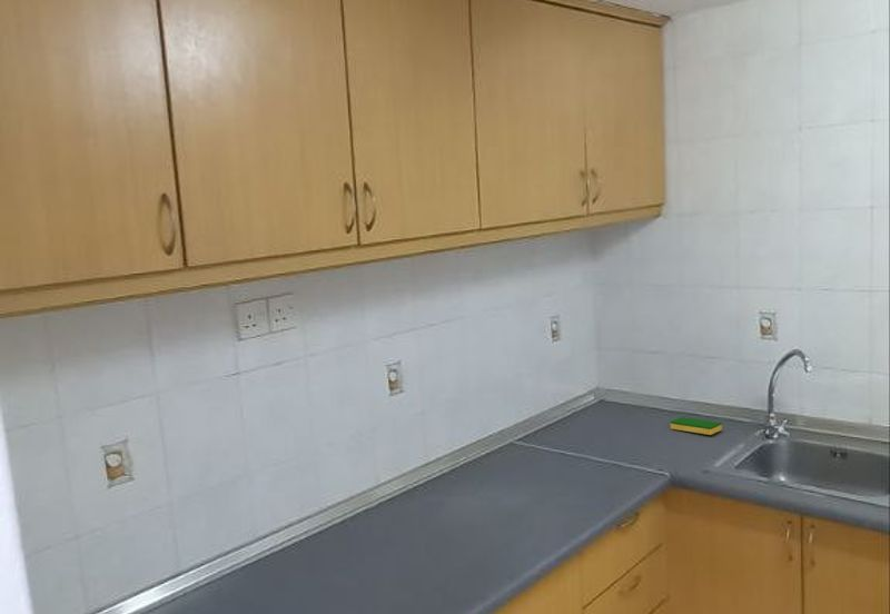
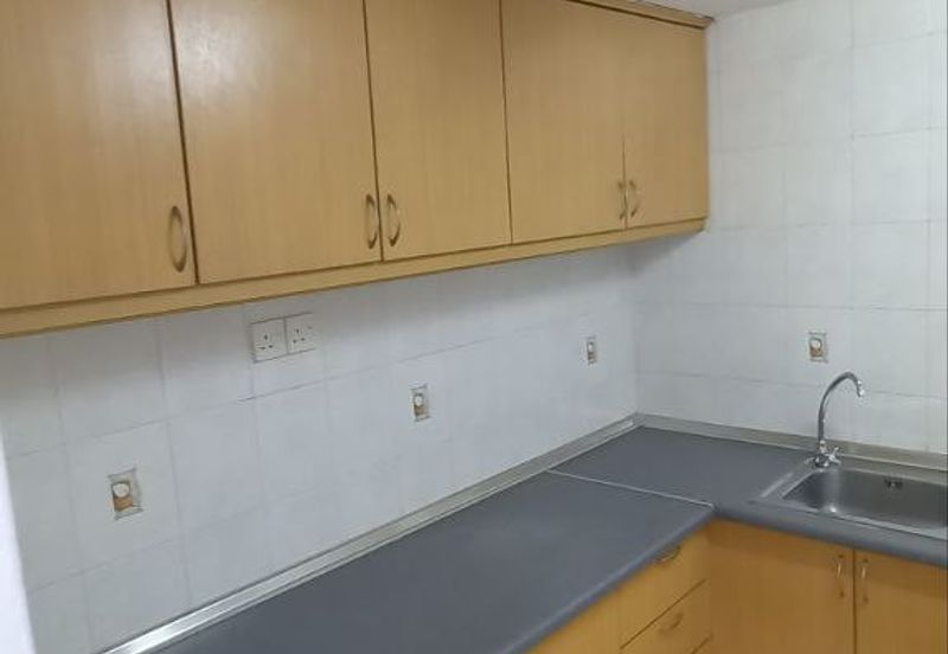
- dish sponge [670,416,723,436]
